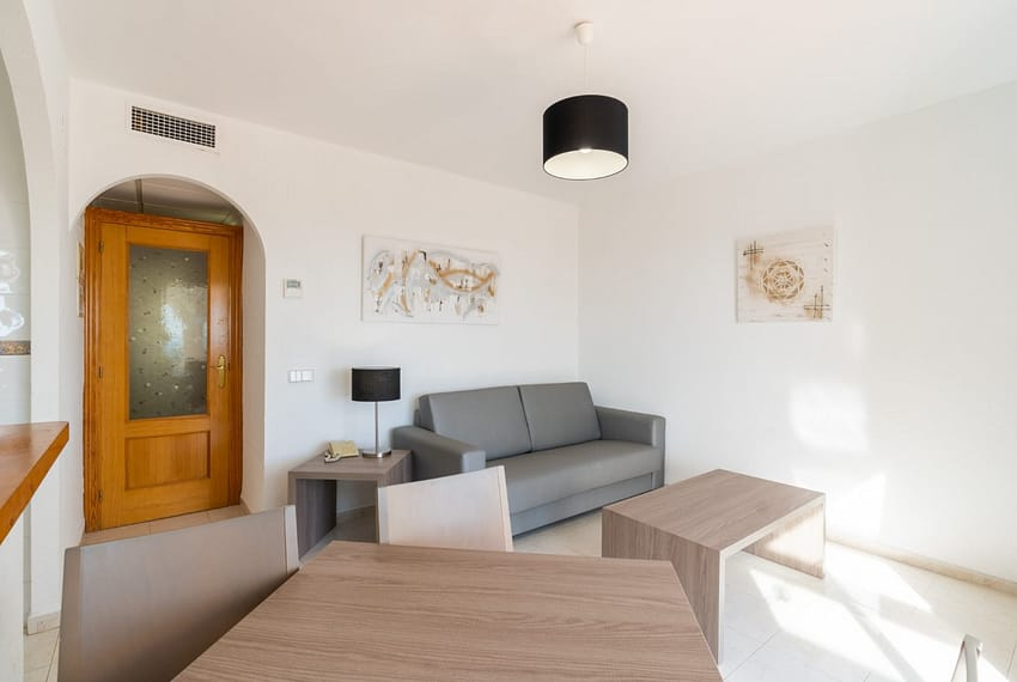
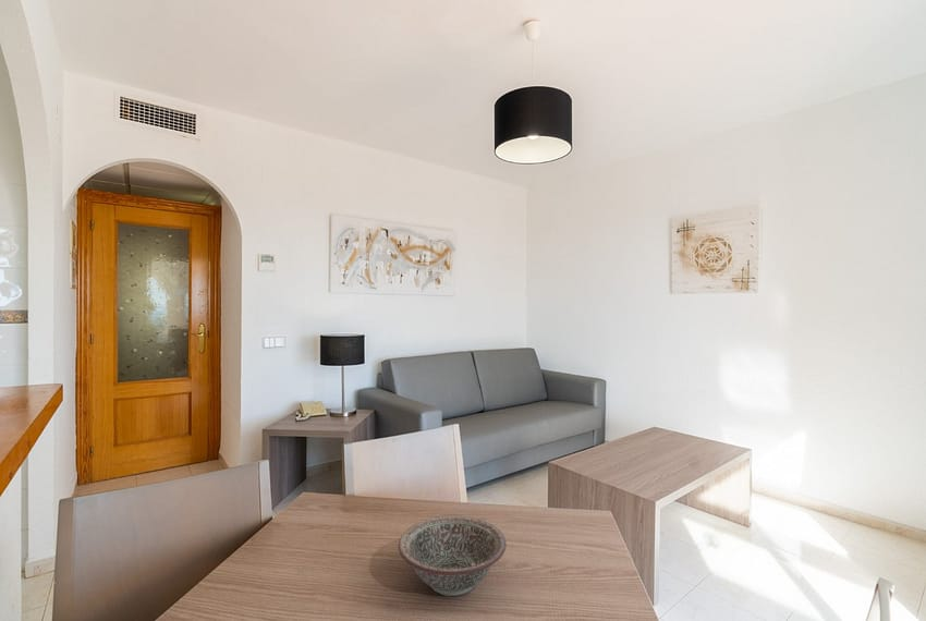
+ decorative bowl [398,515,508,597]
